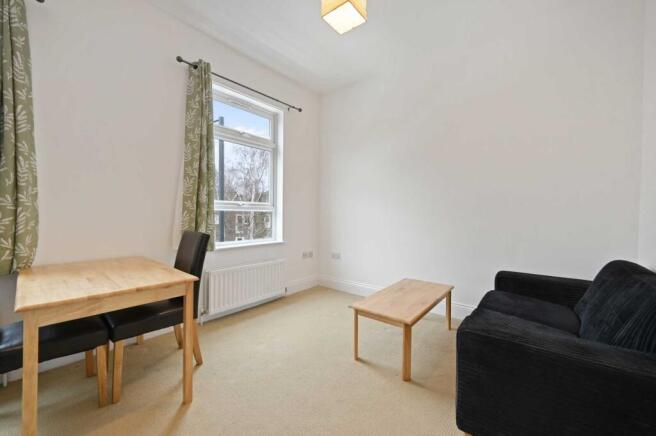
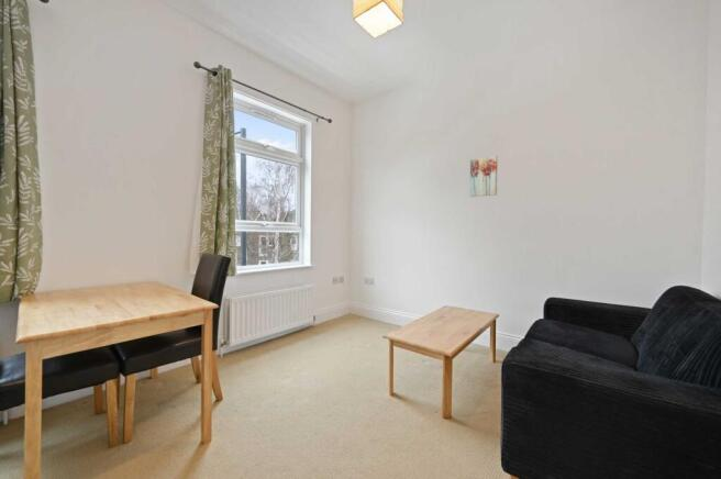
+ wall art [469,155,499,198]
